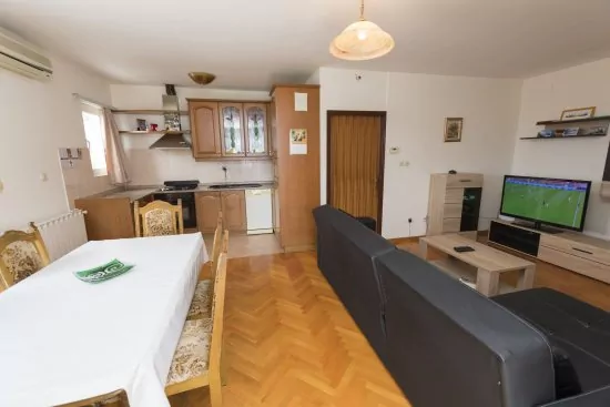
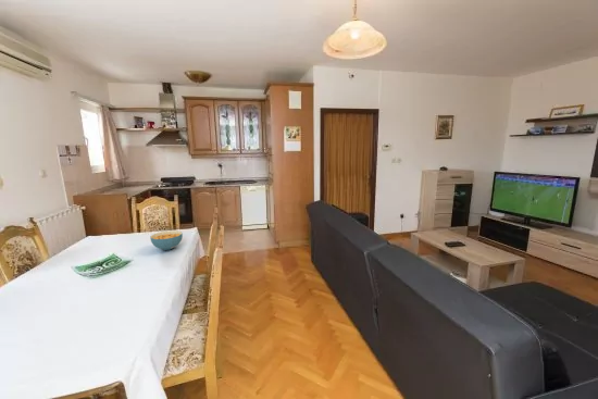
+ cereal bowl [149,229,184,251]
